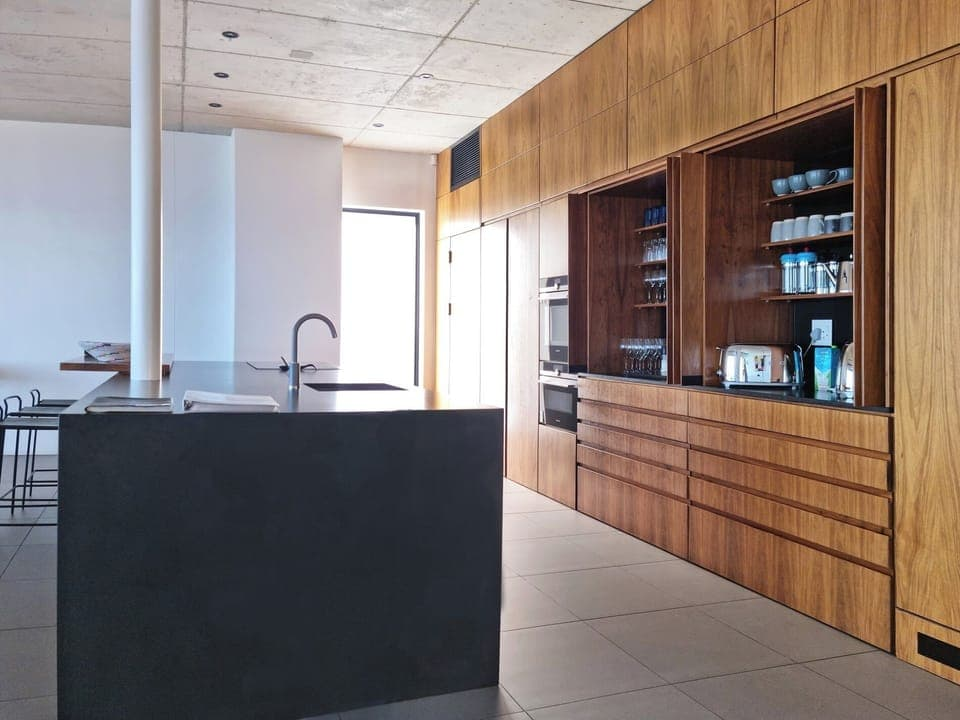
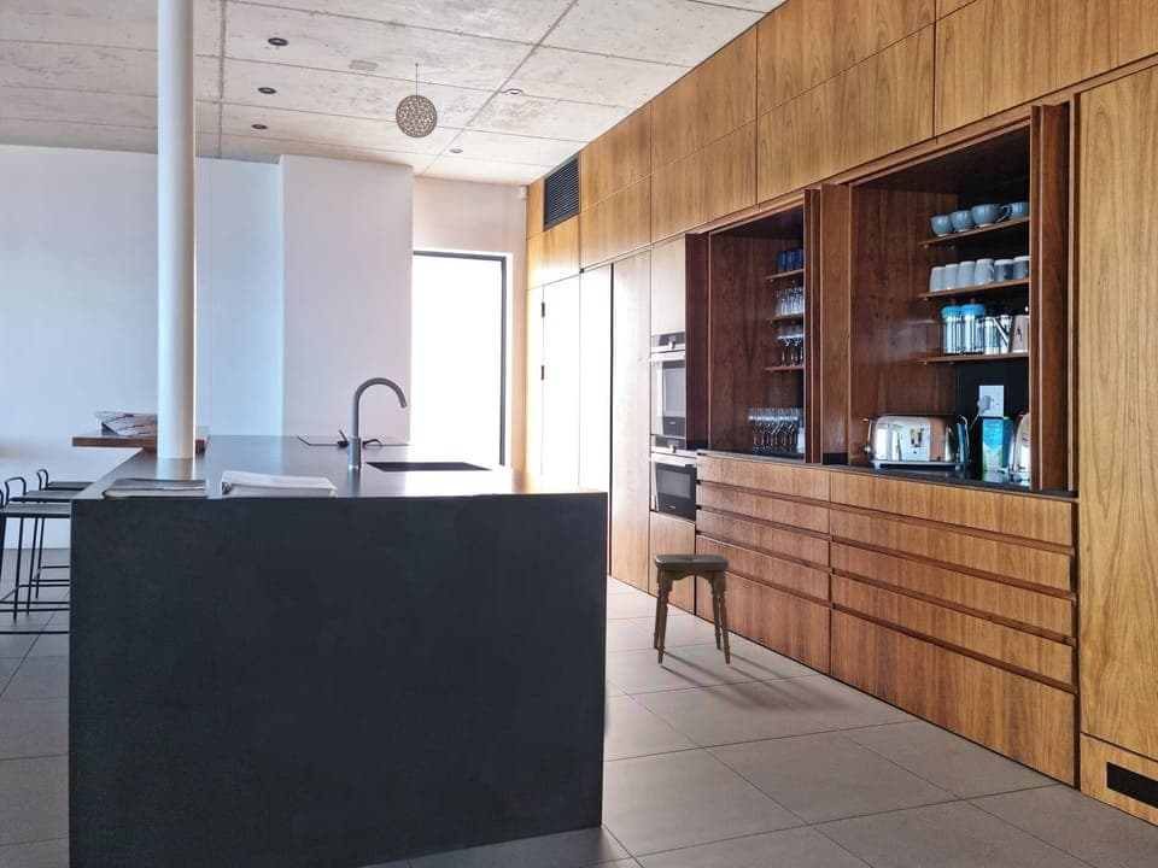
+ pendant light [394,61,439,140]
+ stool [653,553,732,665]
